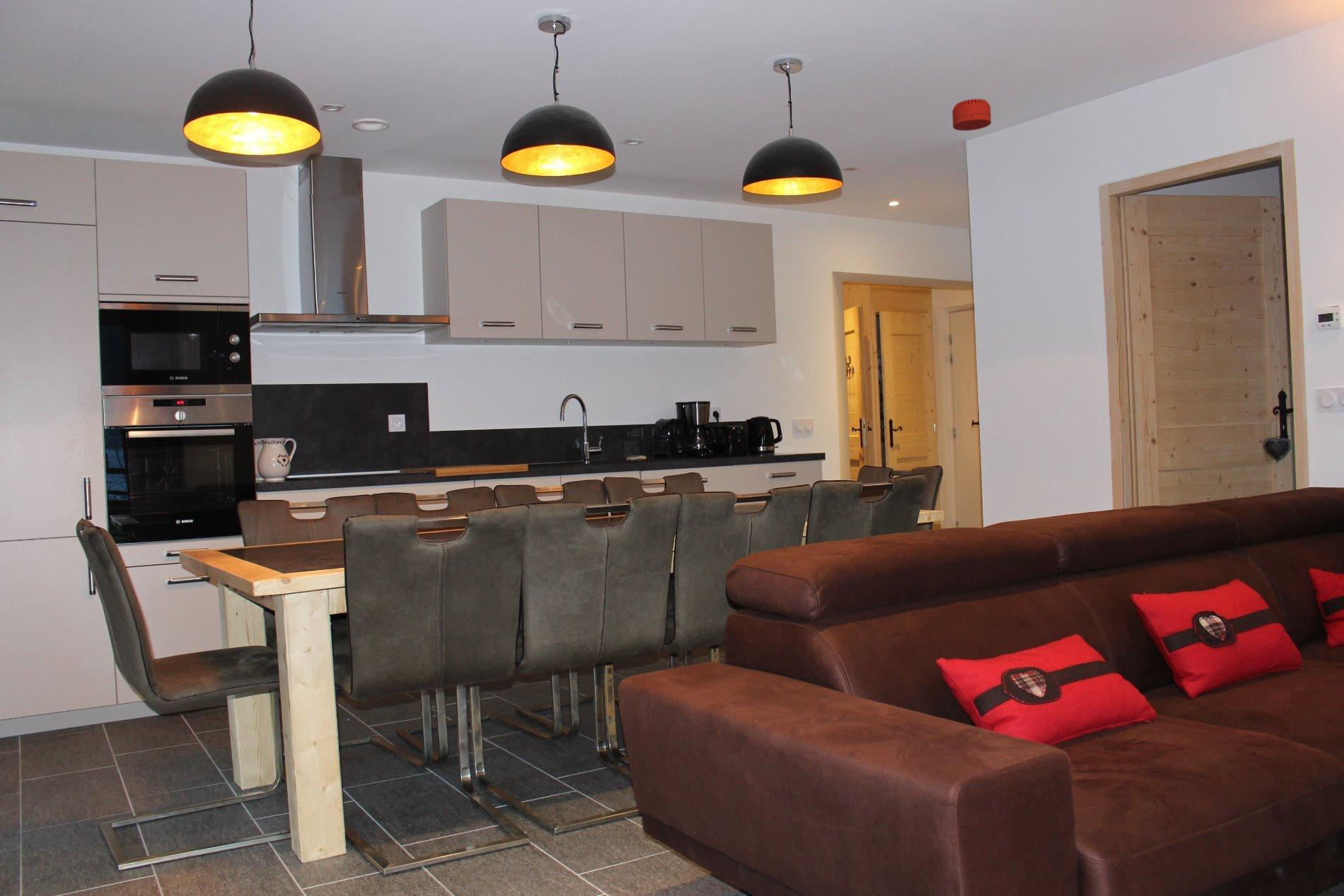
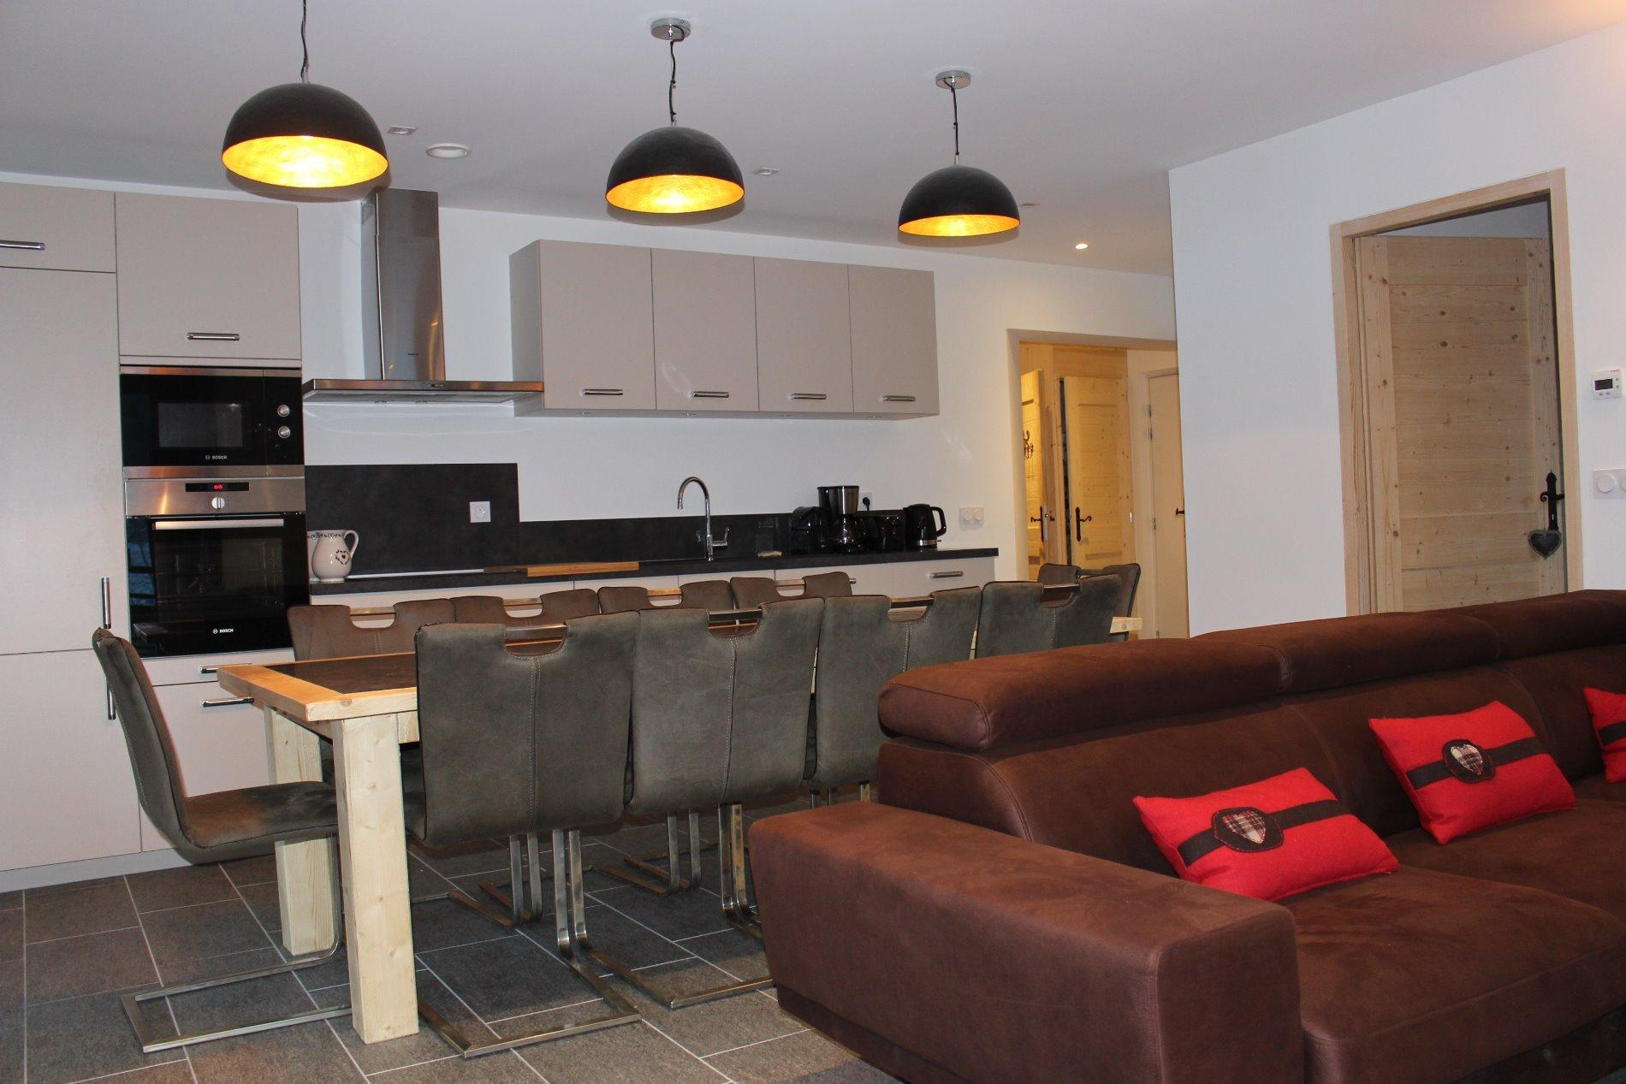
- smoke detector [951,98,992,132]
